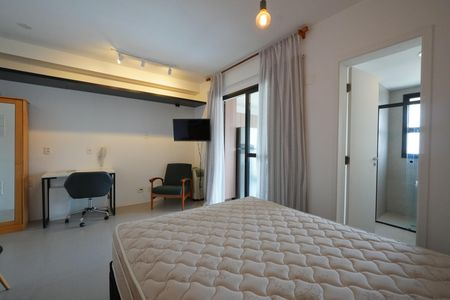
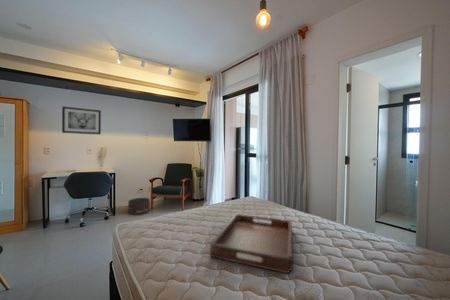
+ serving tray [209,213,293,275]
+ pouf [125,197,151,216]
+ wall art [61,105,102,135]
